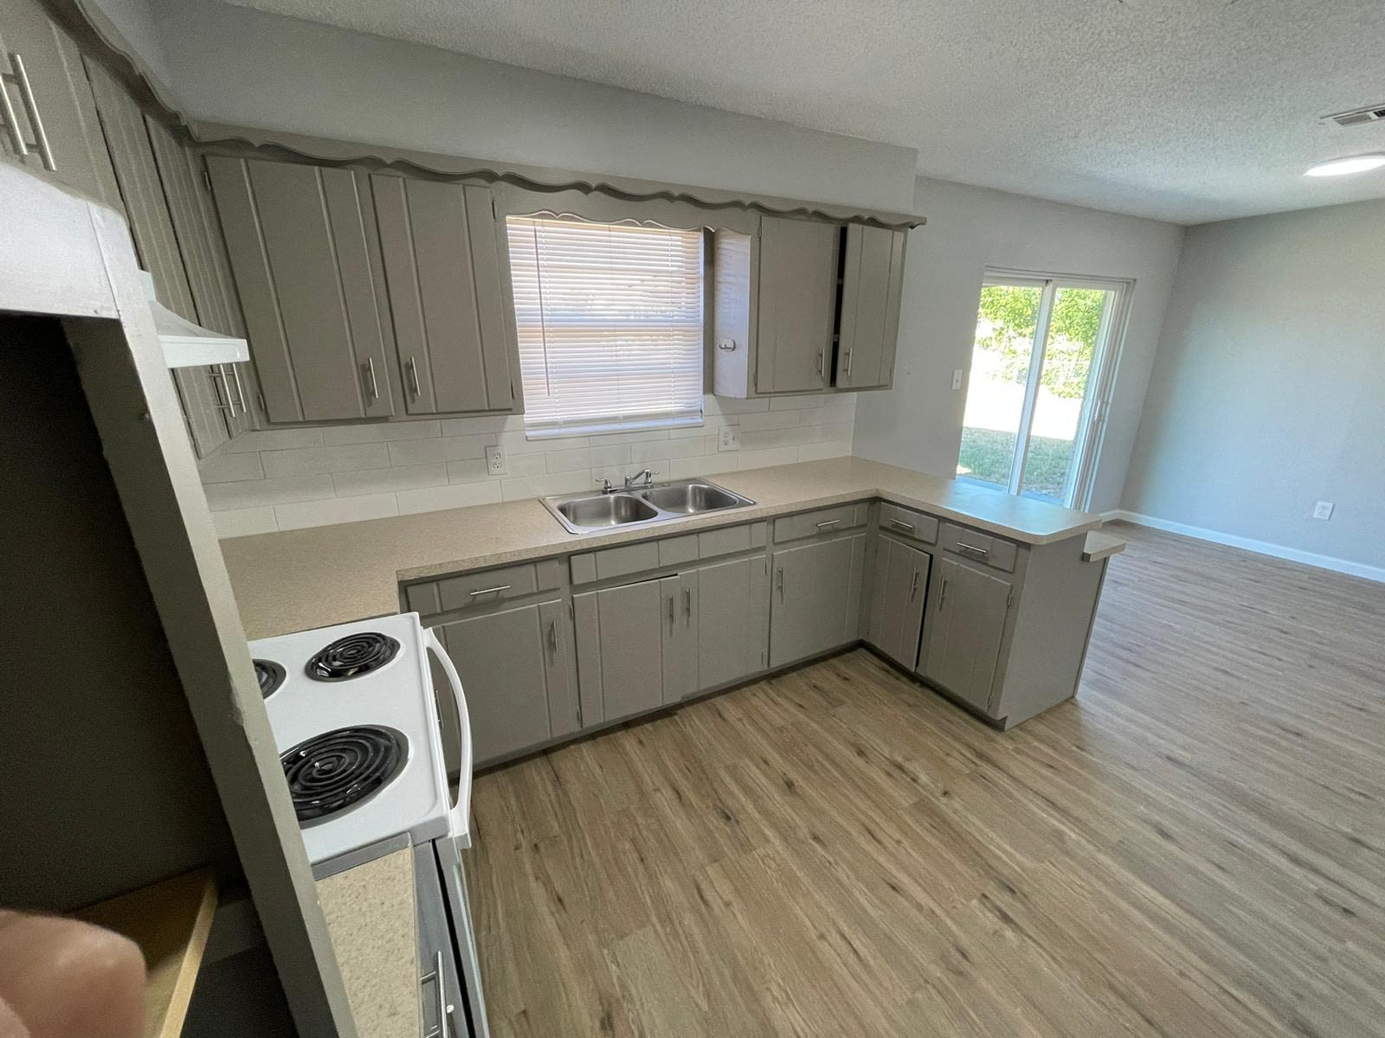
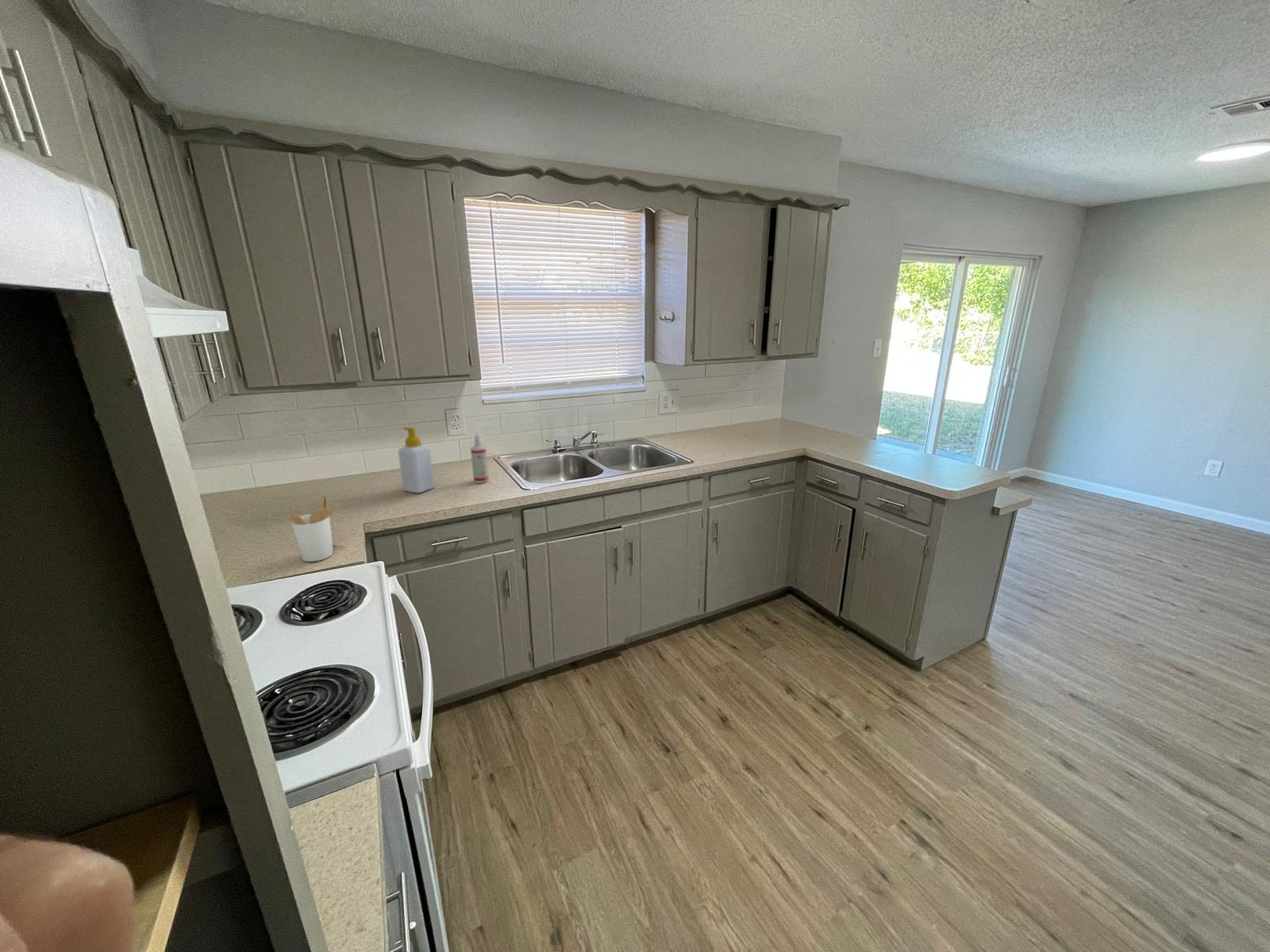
+ utensil holder [285,494,339,562]
+ spray bottle [470,433,490,484]
+ soap bottle [398,426,435,494]
